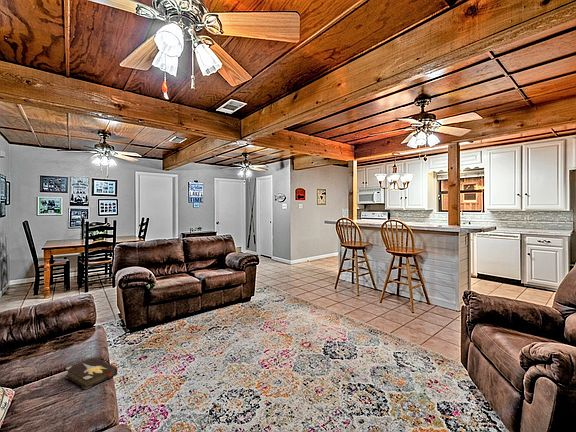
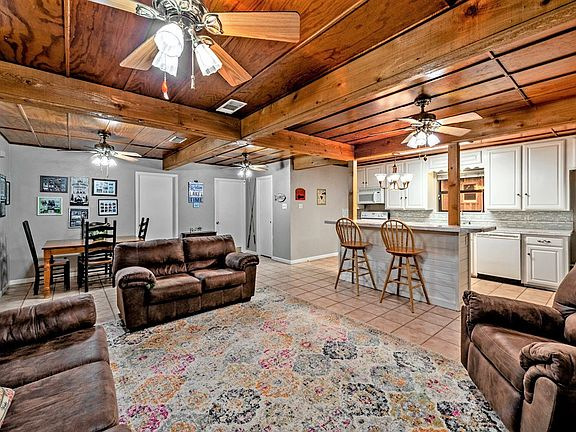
- hardback book [64,357,118,390]
